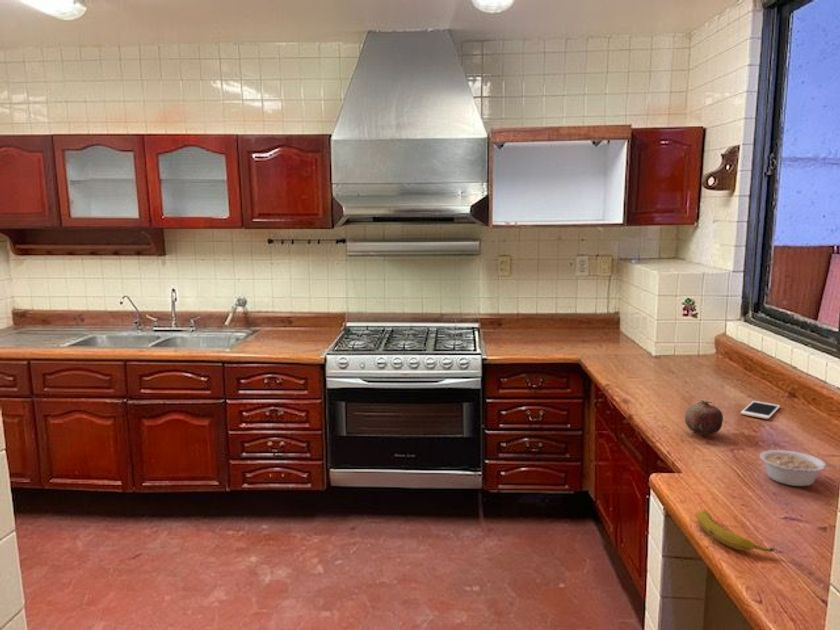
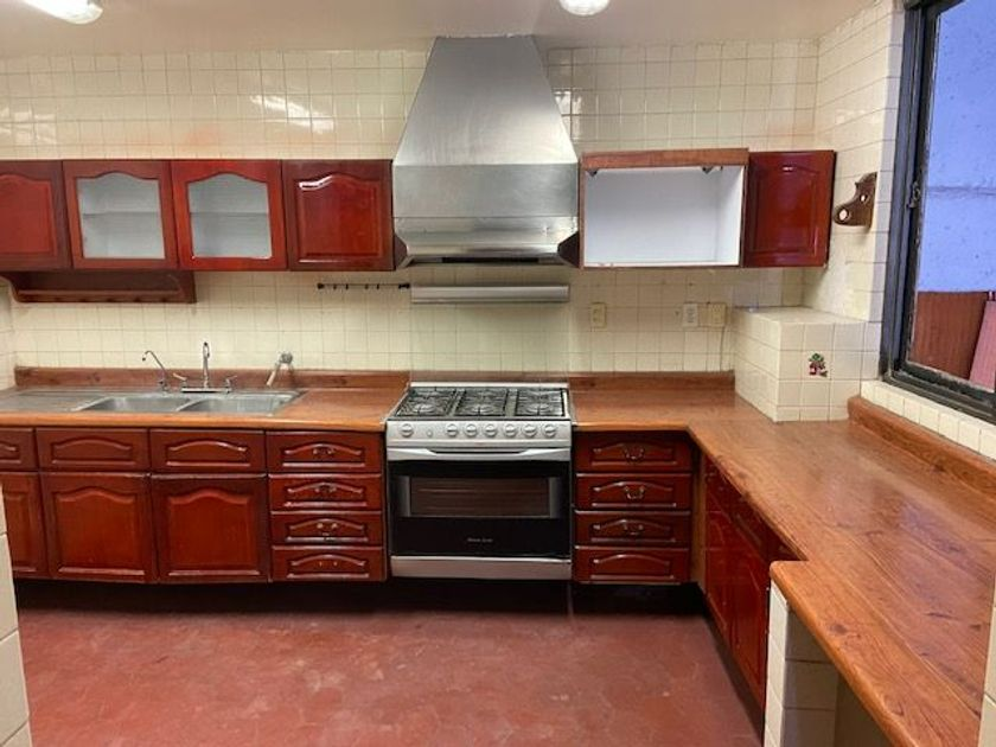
- legume [759,449,840,487]
- banana [697,510,778,553]
- fruit [684,399,724,436]
- cell phone [740,400,781,420]
